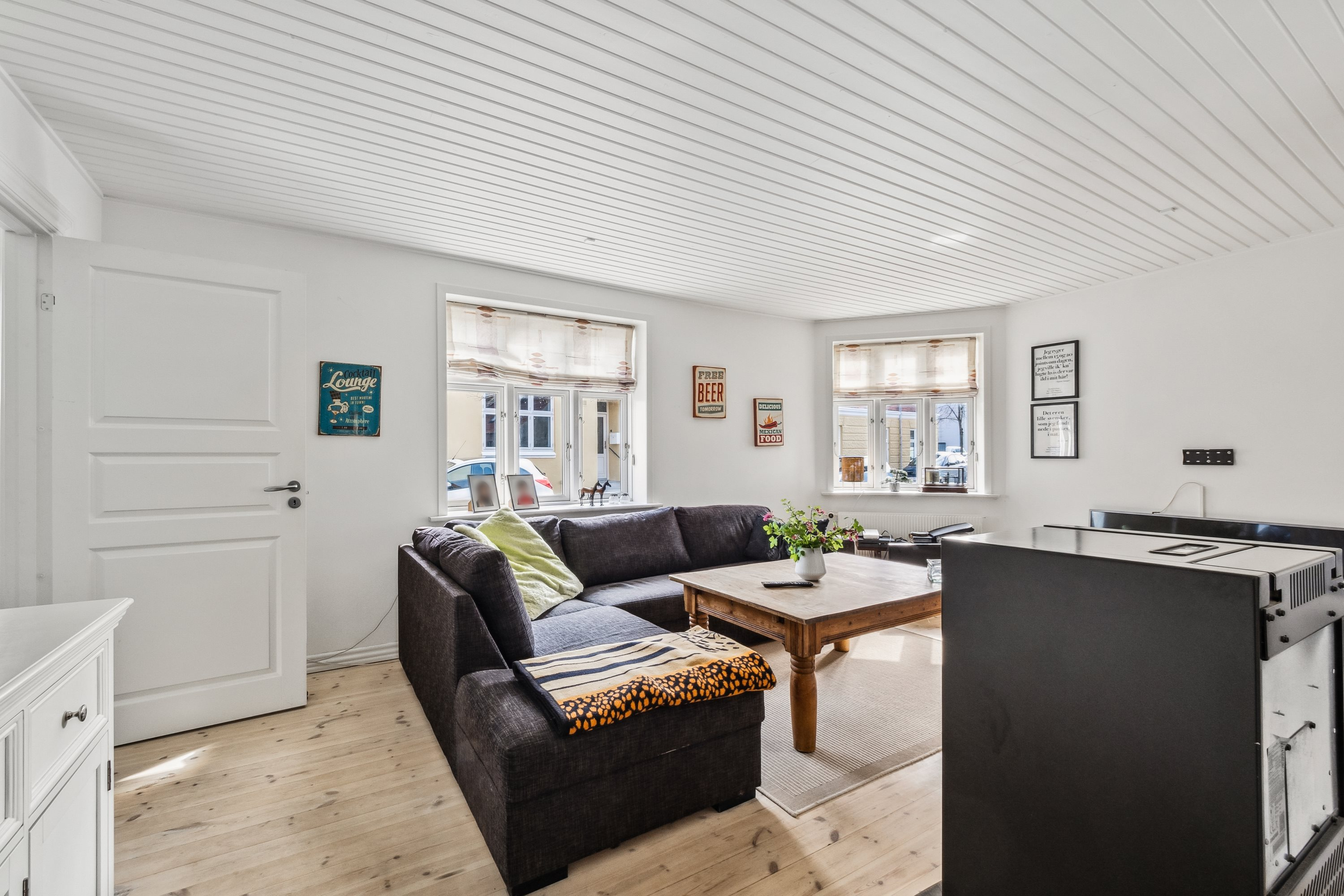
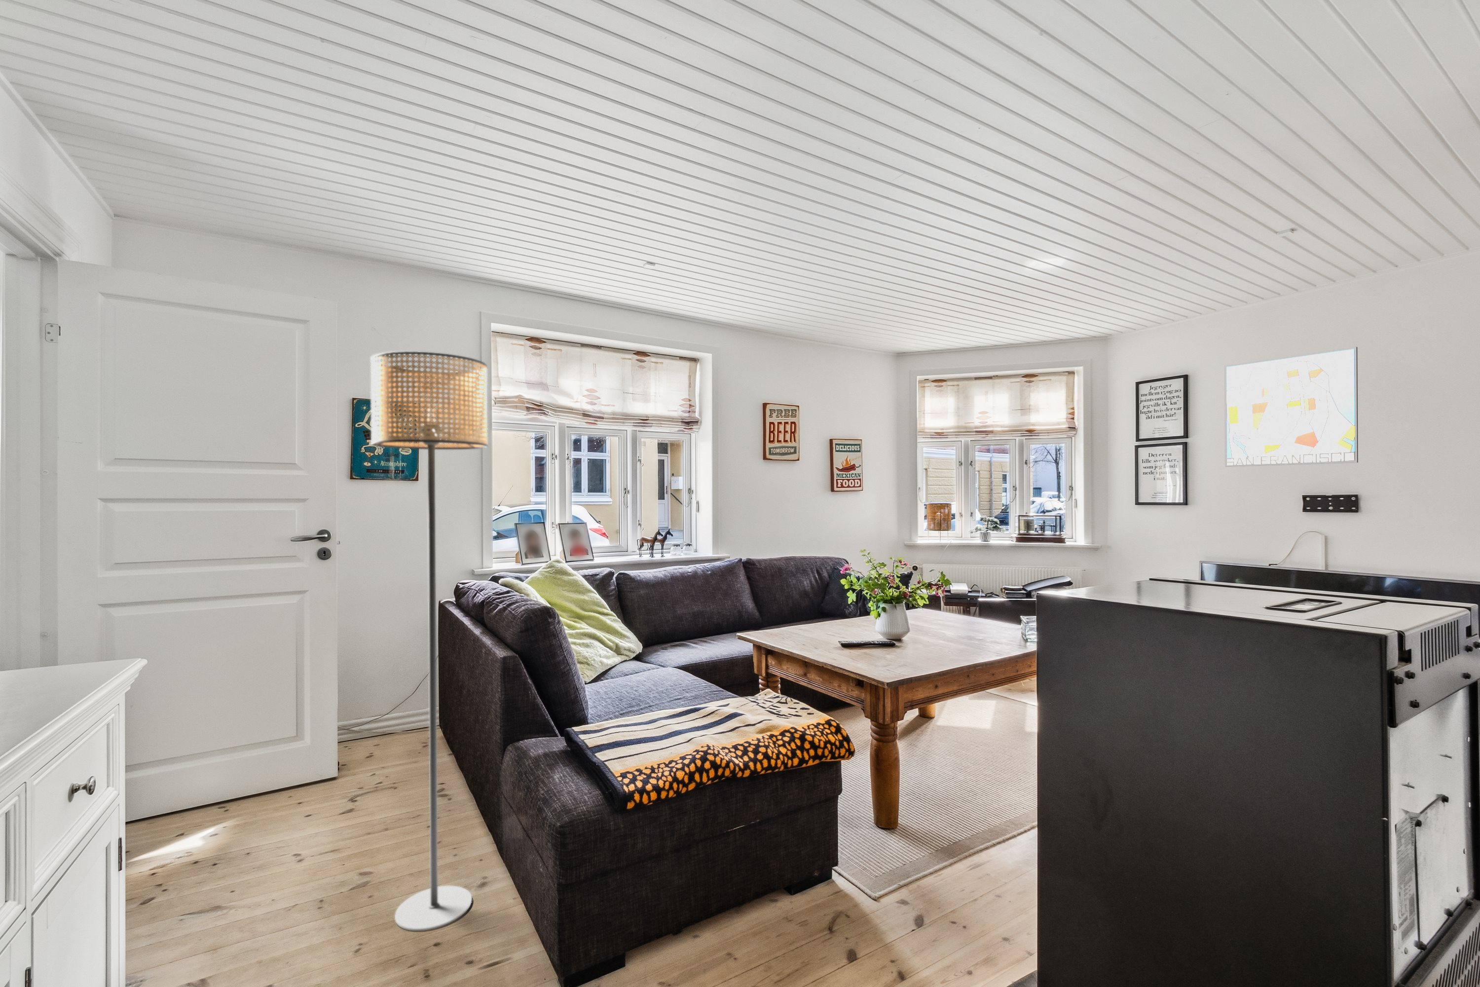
+ floor lamp [370,351,489,931]
+ wall art [1223,346,1359,467]
